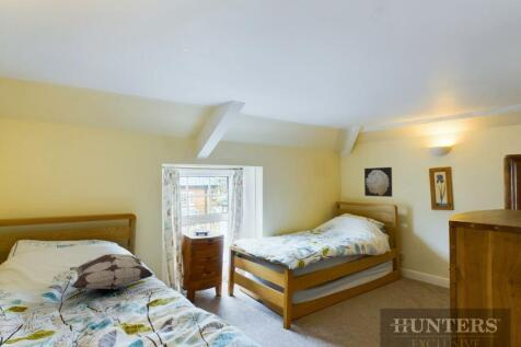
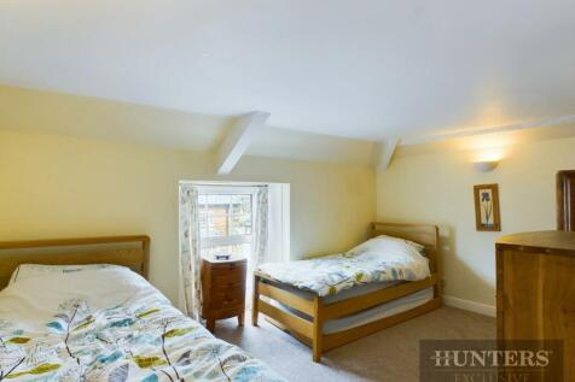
- decorative pillow [69,253,154,291]
- wall art [363,166,393,198]
